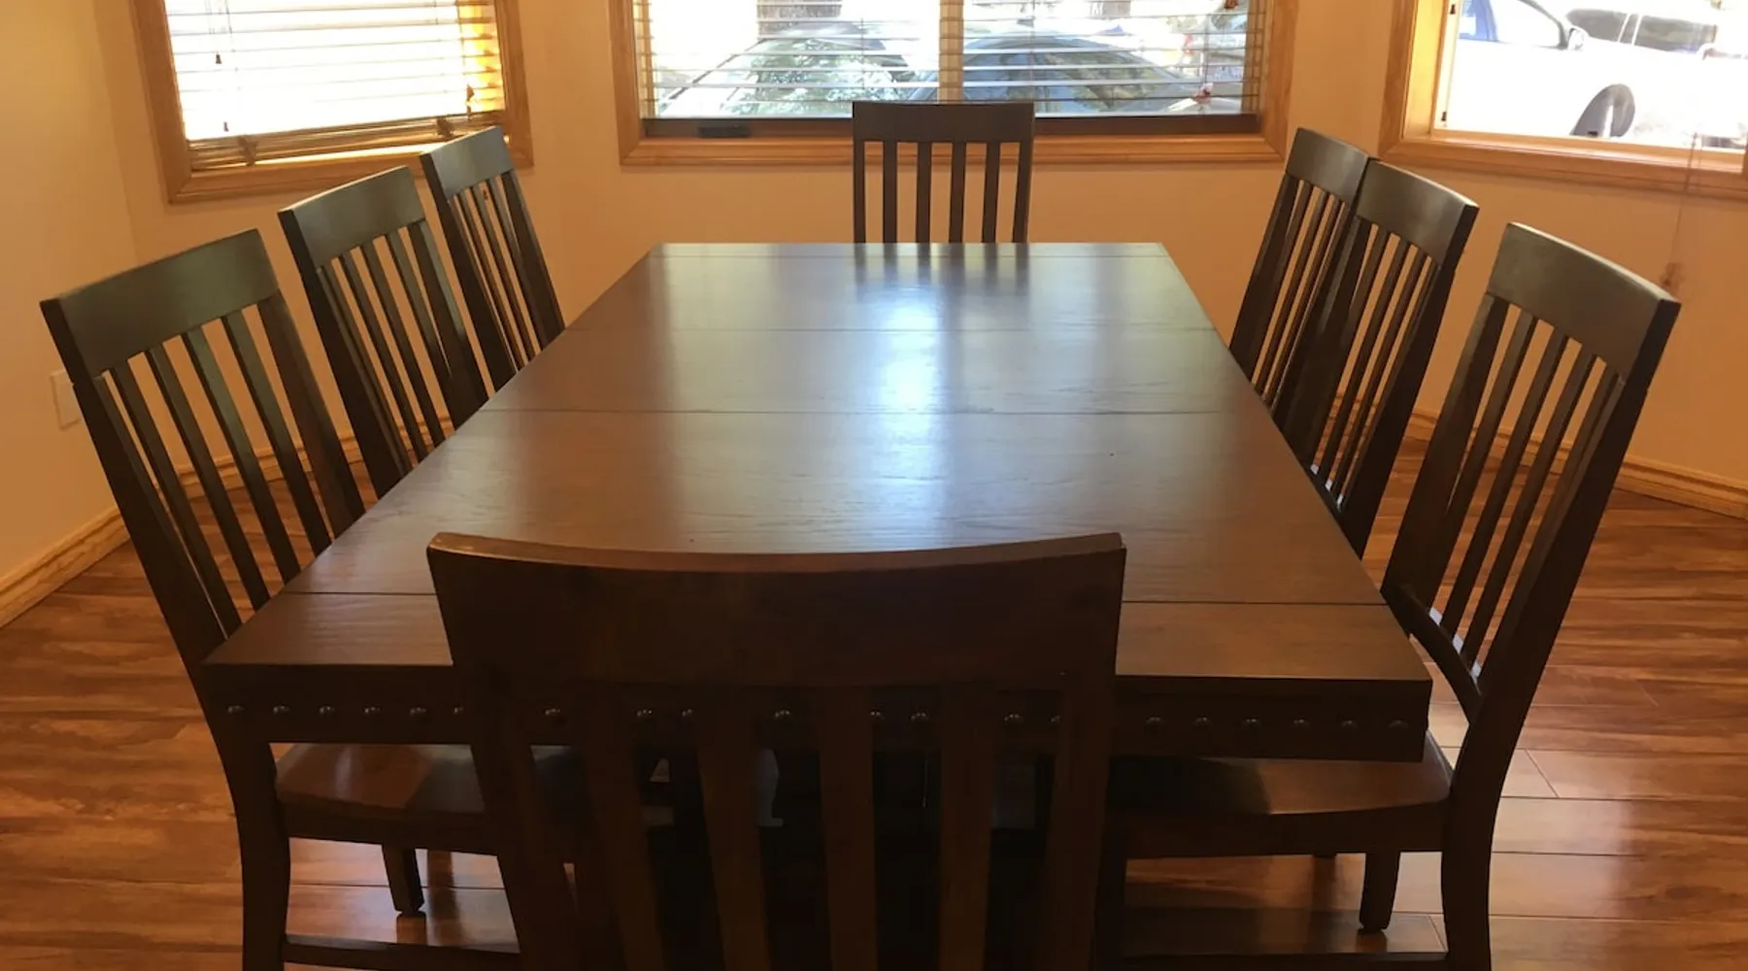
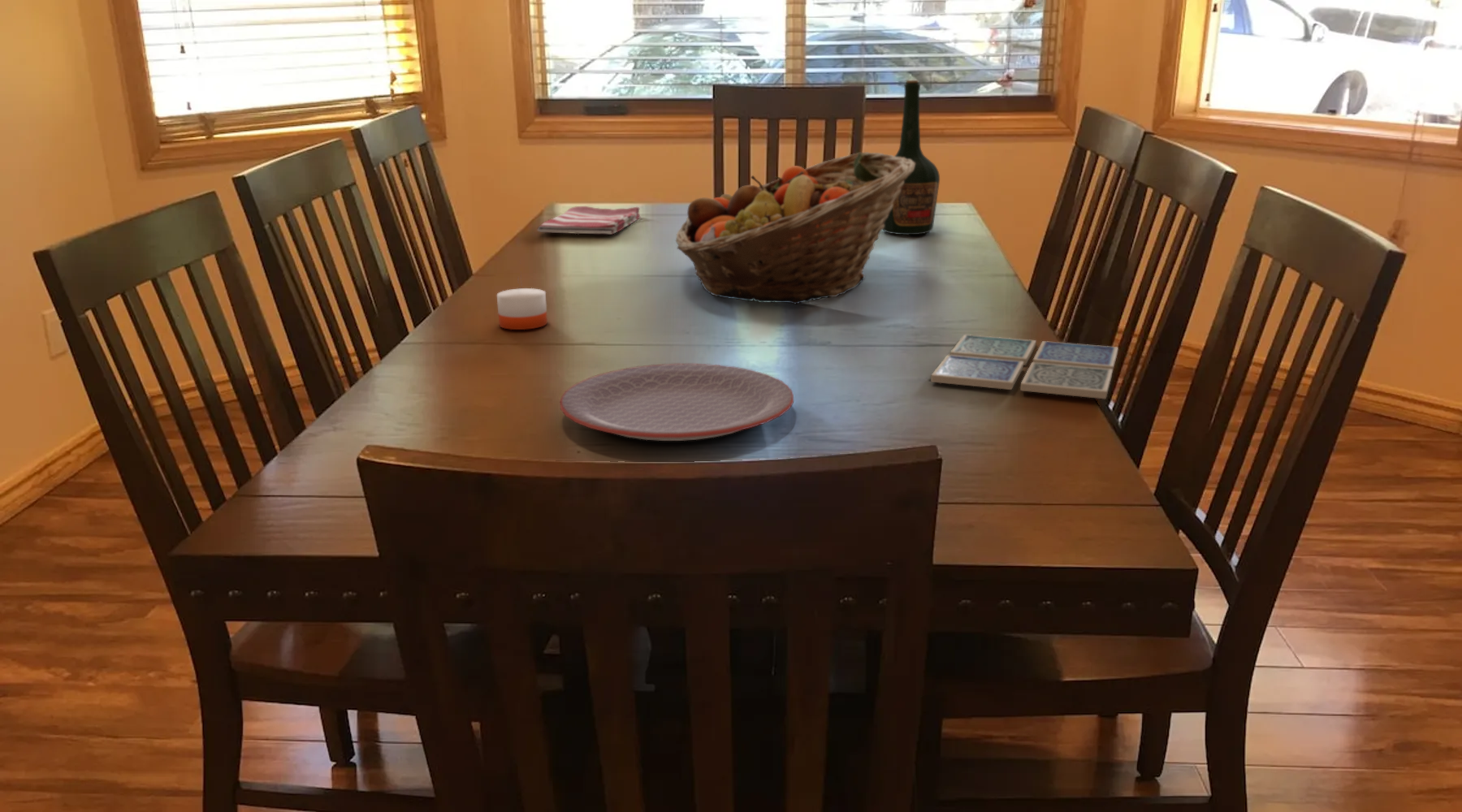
+ bottle [882,80,941,235]
+ drink coaster [930,334,1119,400]
+ dish towel [536,205,642,235]
+ fruit basket [675,151,915,305]
+ candle [496,261,548,330]
+ plate [559,363,794,442]
